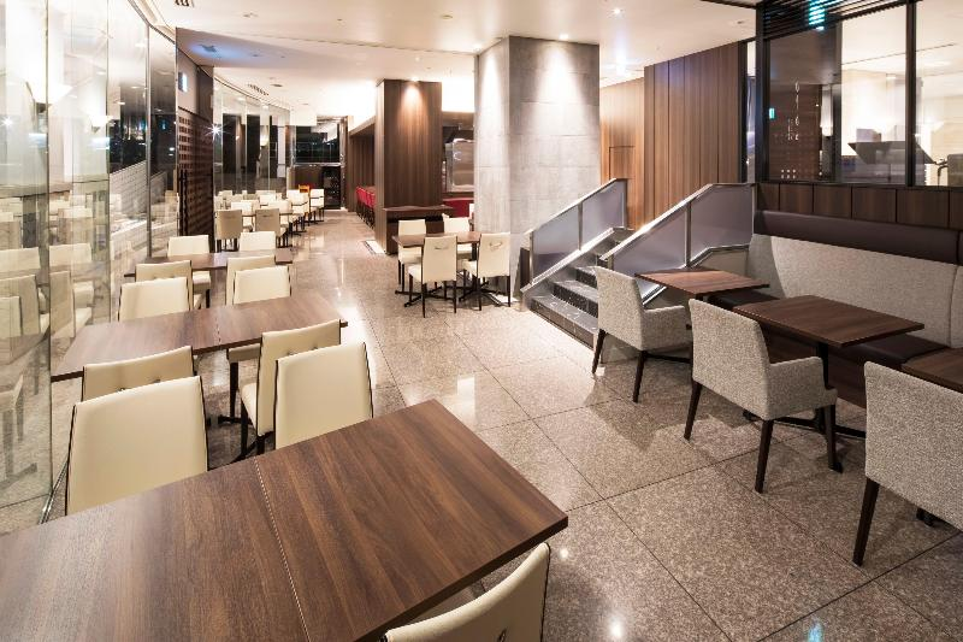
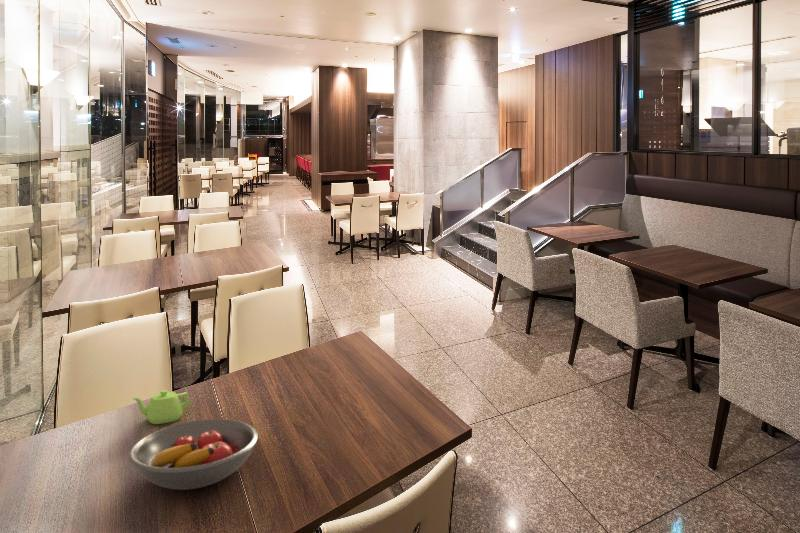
+ teapot [131,389,191,425]
+ fruit bowl [127,418,259,491]
